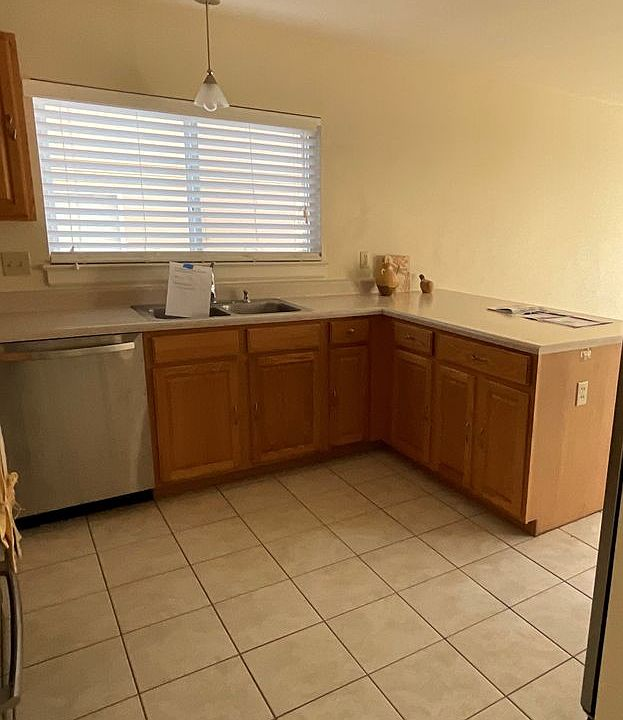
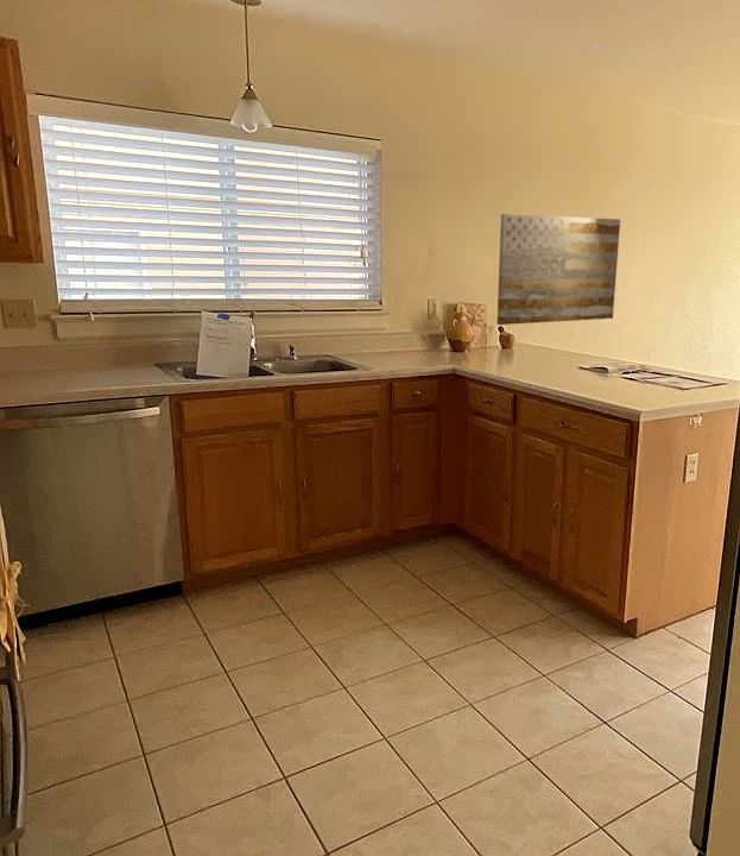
+ wall art [497,213,621,326]
